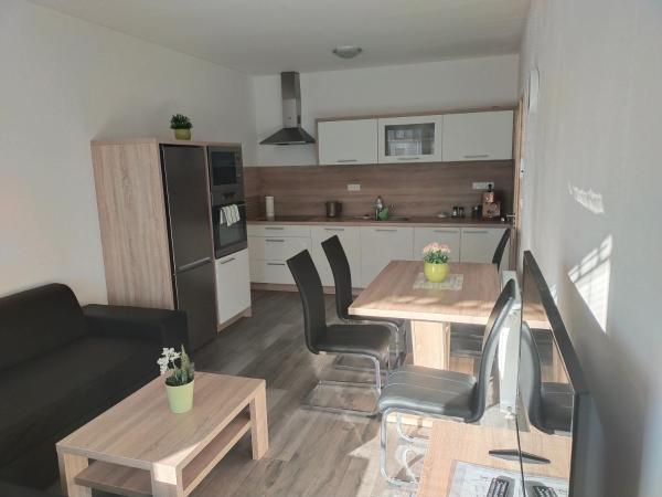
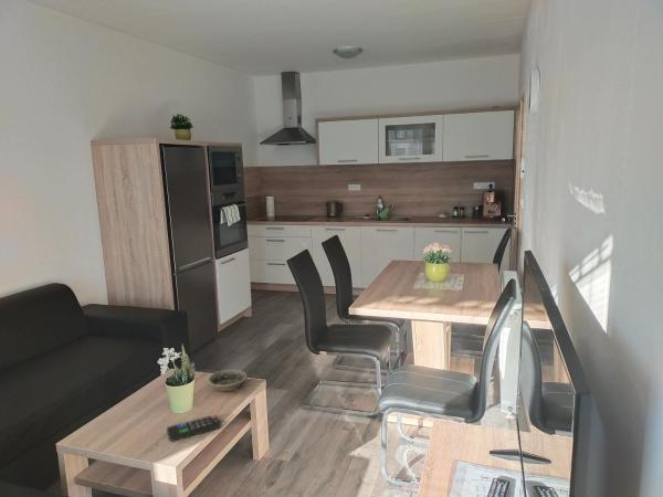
+ remote control [166,414,221,442]
+ bowl [207,369,248,392]
